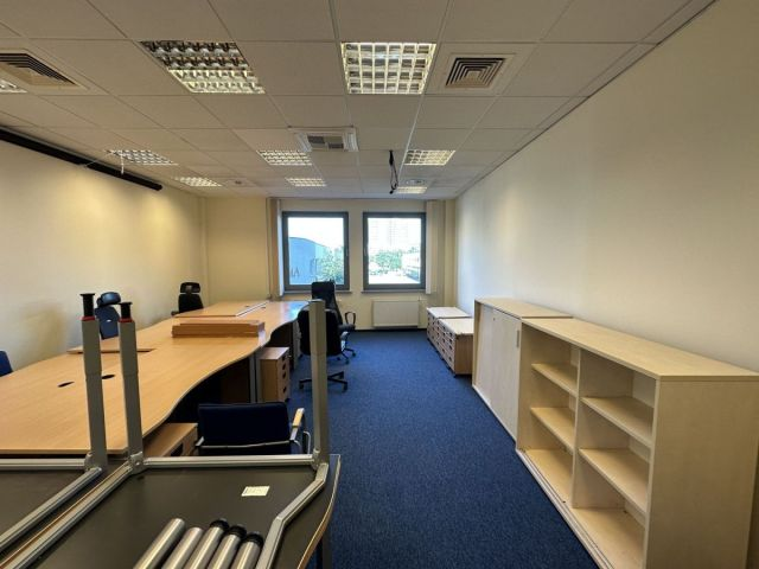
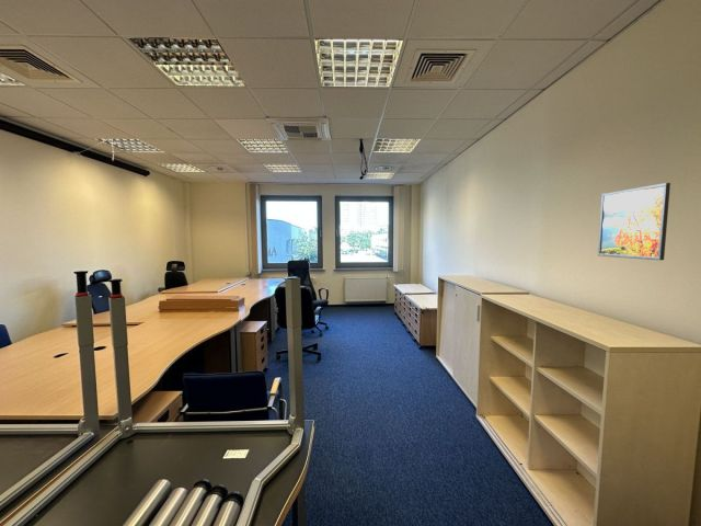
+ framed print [597,182,671,261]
